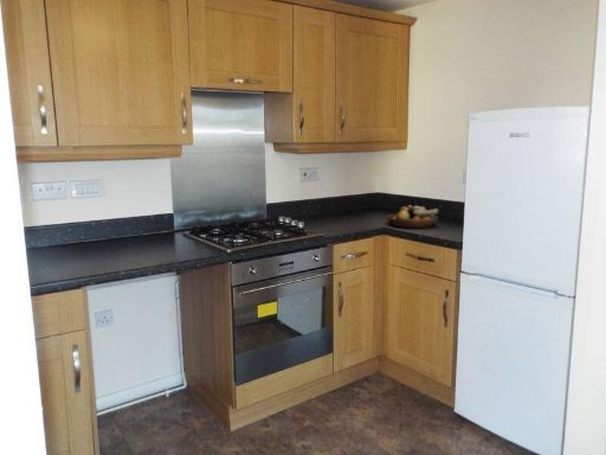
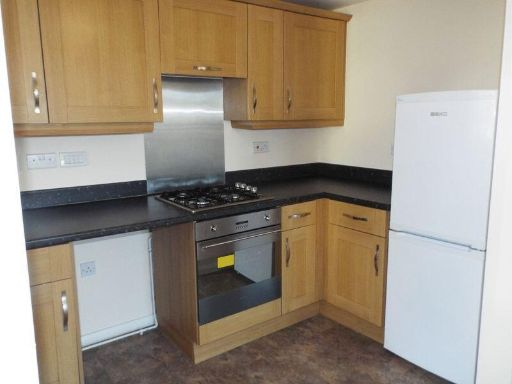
- fruit bowl [386,204,440,230]
